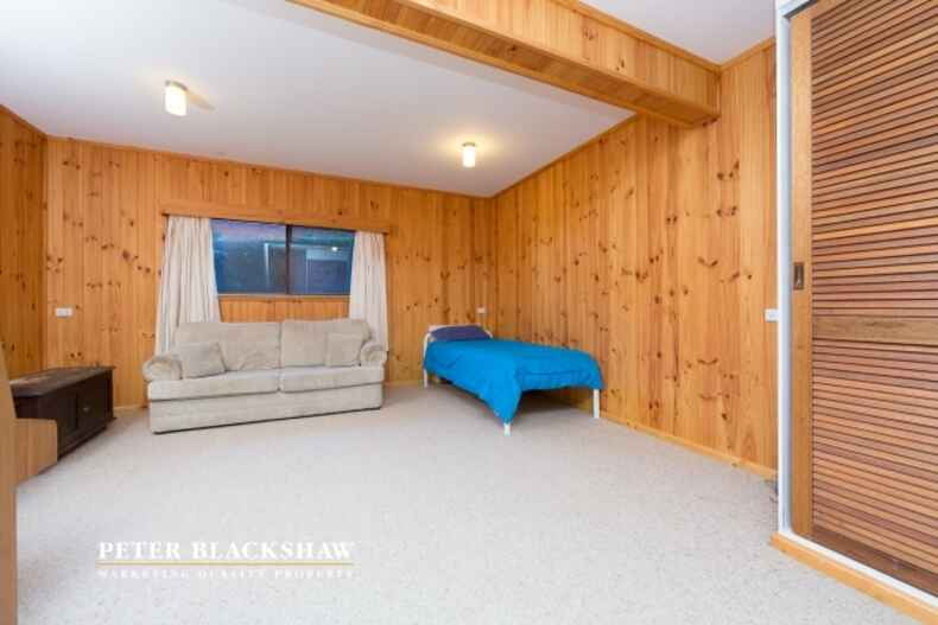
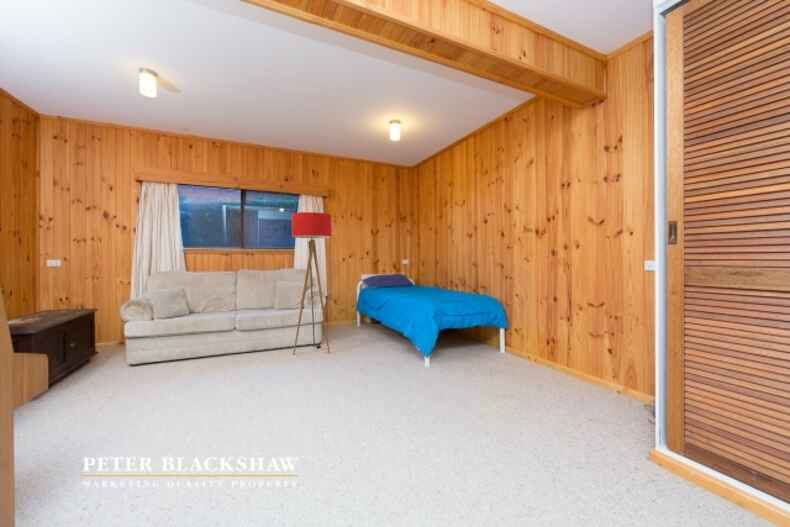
+ floor lamp [291,211,332,355]
